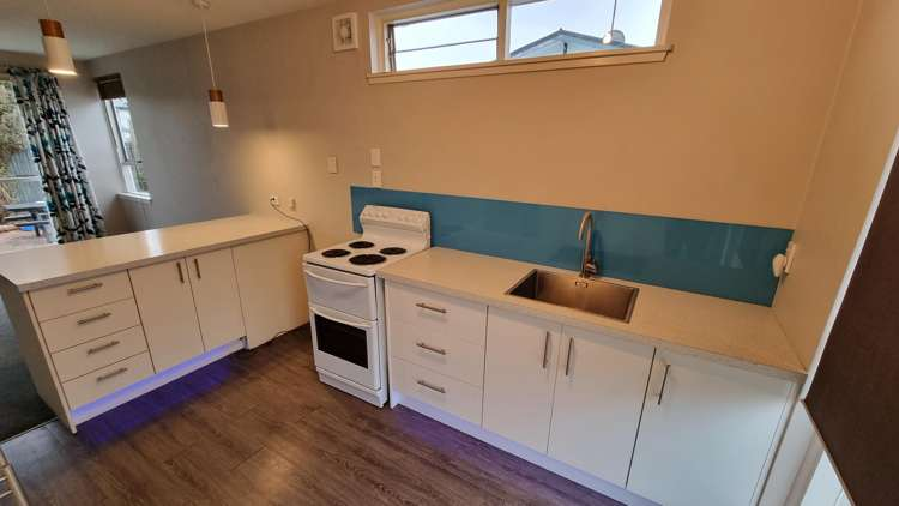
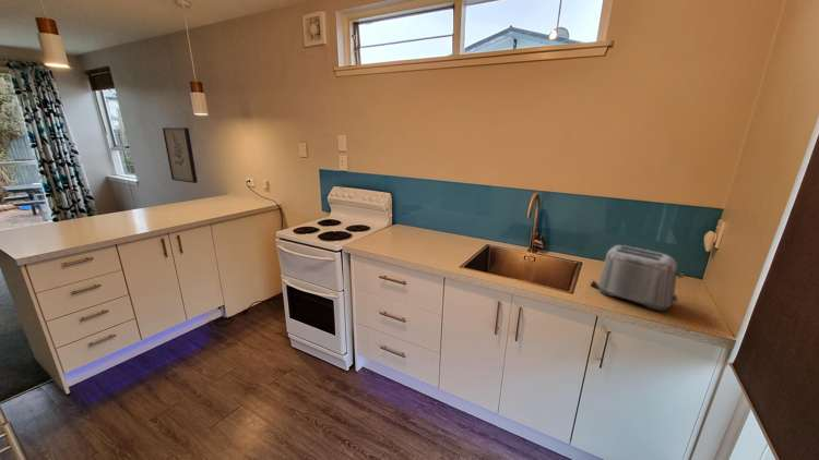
+ wall art [162,126,199,184]
+ toaster [590,244,686,313]
